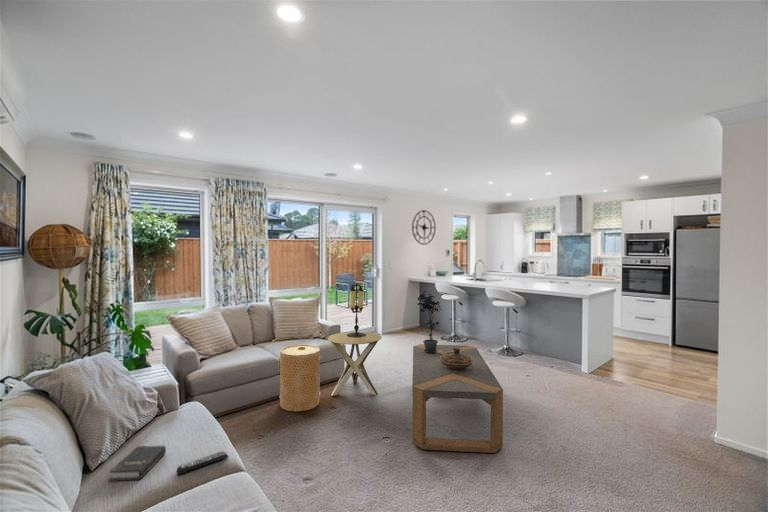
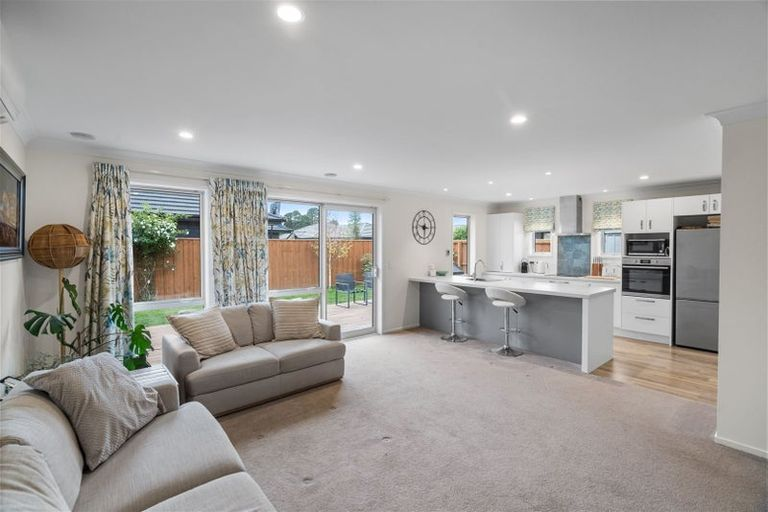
- decorative bowl [439,348,473,369]
- remote control [176,450,230,476]
- side table [327,331,383,397]
- hardback book [108,445,167,483]
- coffee table [411,343,504,454]
- basket [278,344,321,412]
- potted plant [417,290,443,353]
- table lamp [347,282,366,337]
